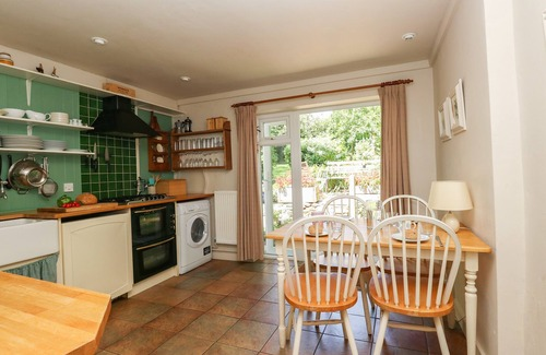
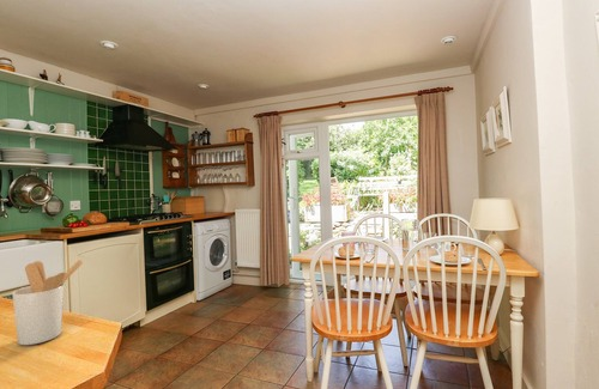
+ utensil holder [11,259,84,346]
